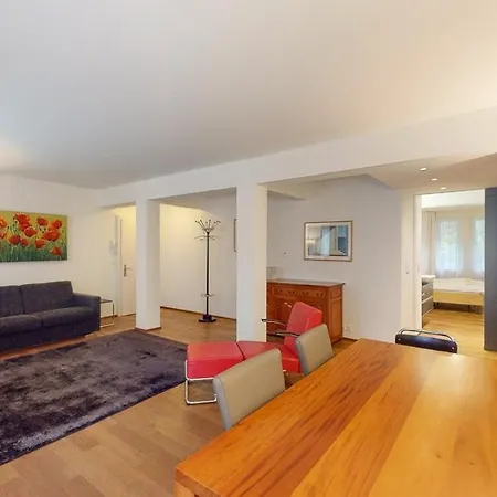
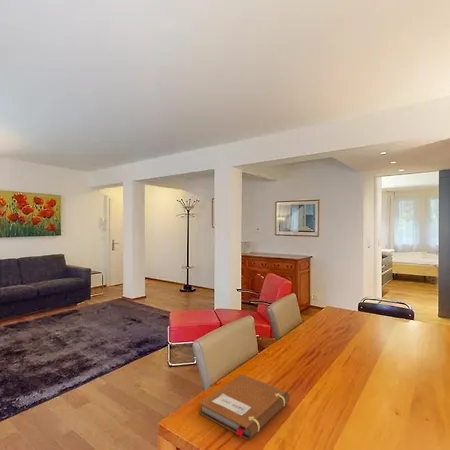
+ notebook [198,373,291,441]
